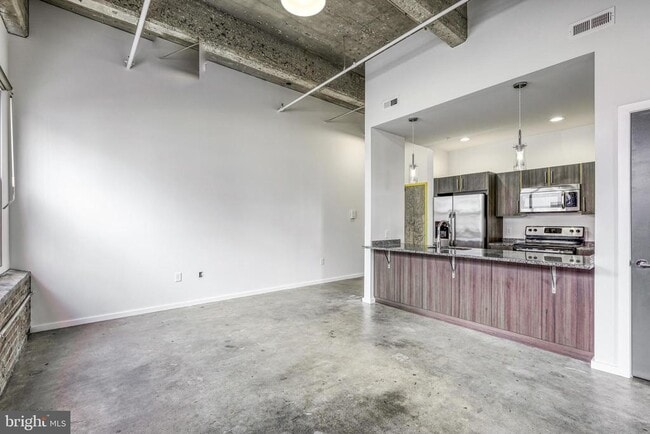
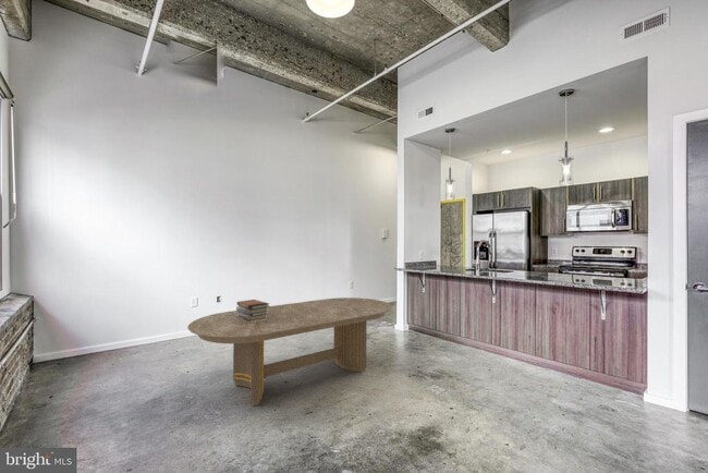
+ book stack [235,299,270,323]
+ dining table [186,296,393,408]
